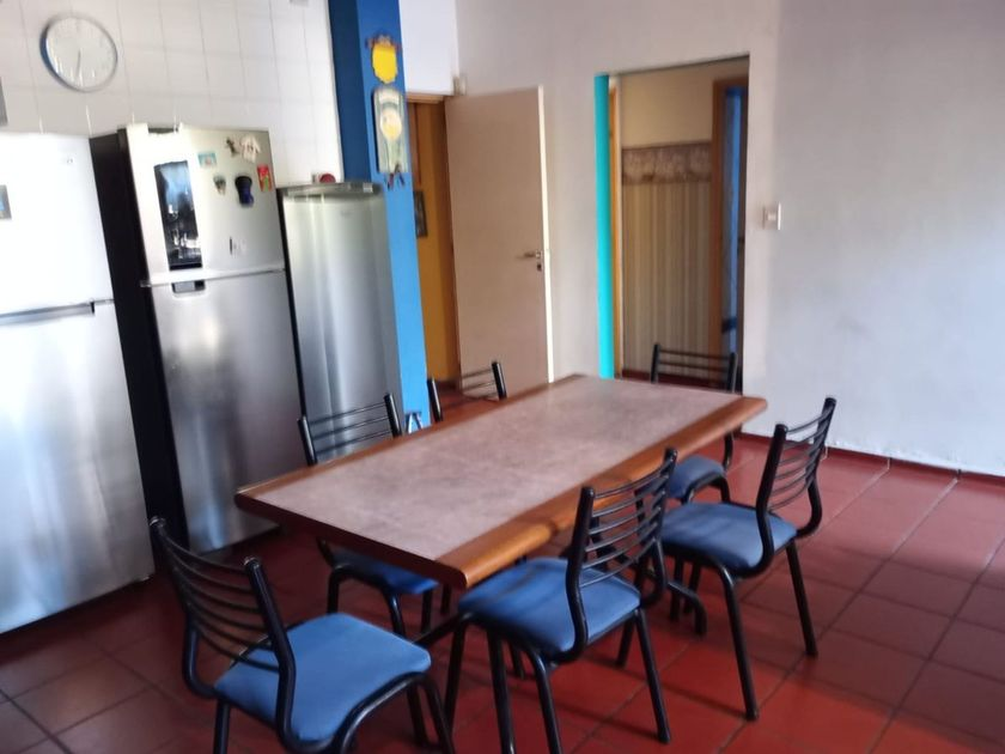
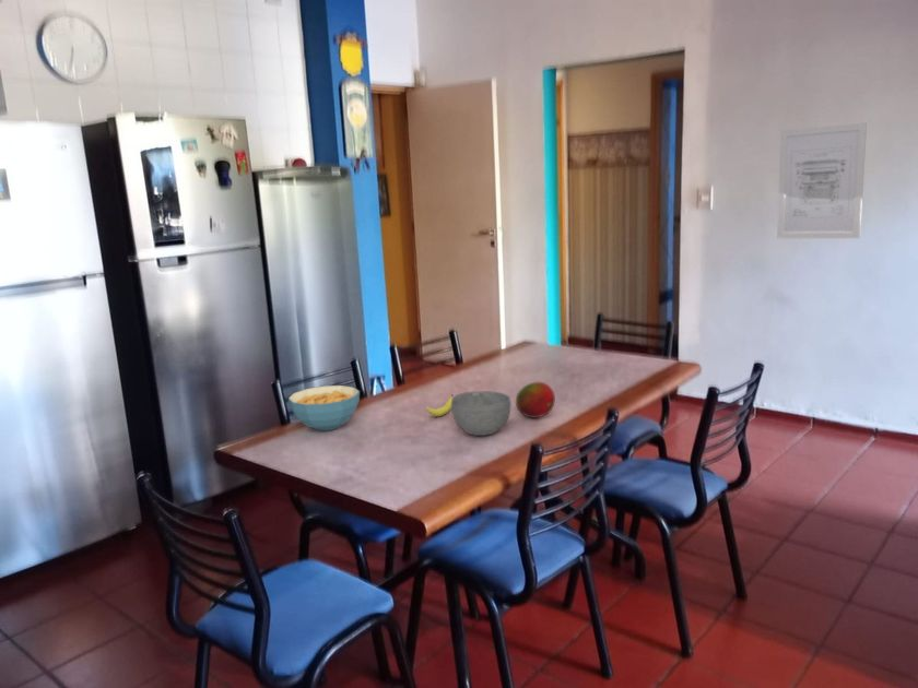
+ banana [425,393,455,417]
+ fruit [515,381,556,419]
+ wall art [776,122,868,239]
+ bowl [450,390,513,437]
+ cereal bowl [287,384,361,431]
